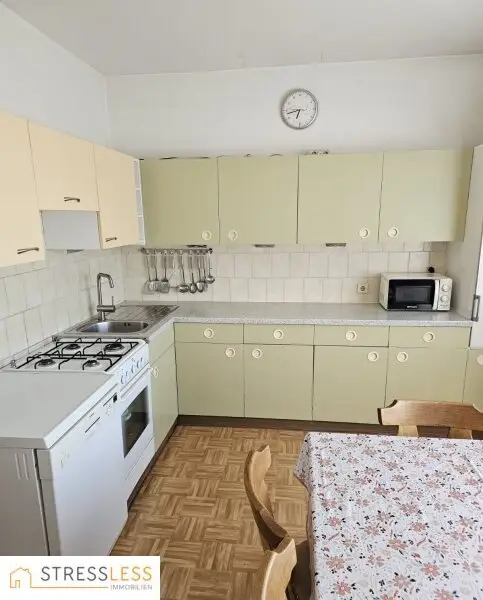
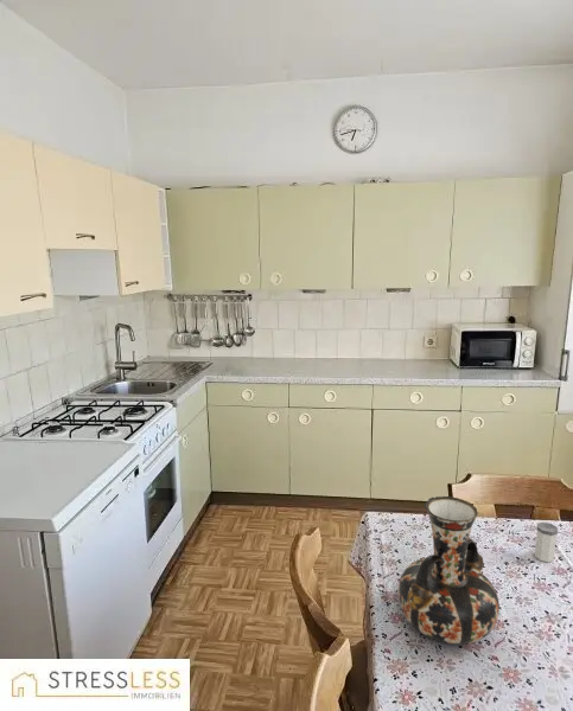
+ decorative vase [397,495,501,646]
+ salt shaker [534,521,559,563]
